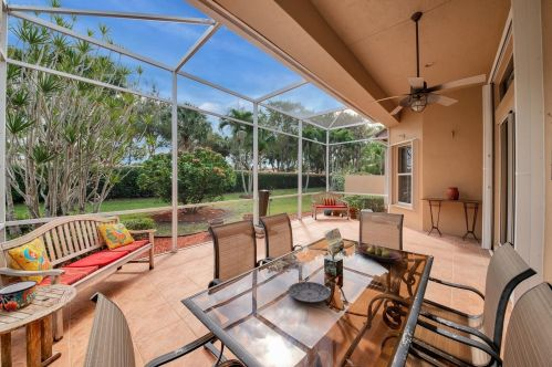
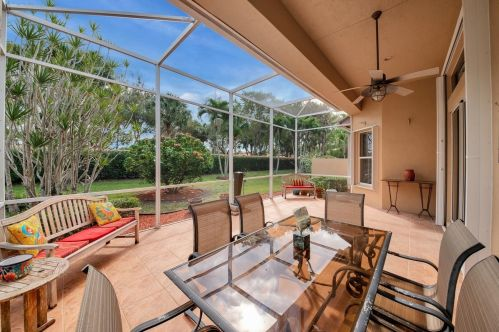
- plate [288,281,332,304]
- fruit bowl [356,244,402,264]
